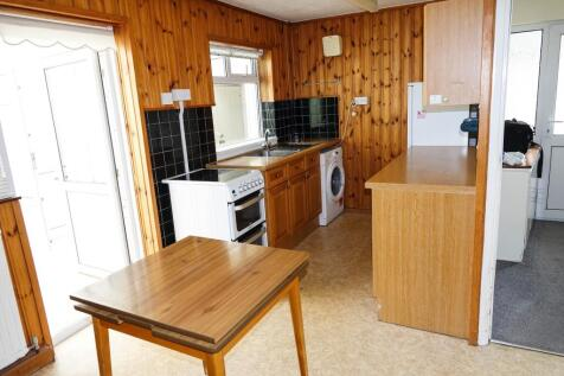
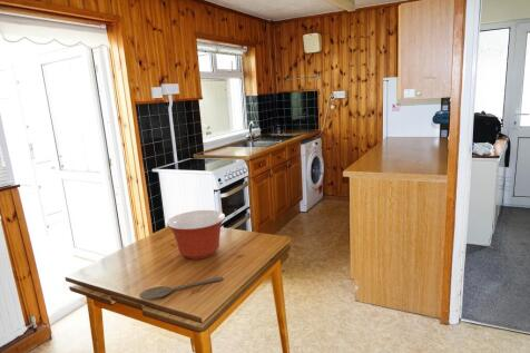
+ wooden spoon [138,276,225,300]
+ mixing bowl [166,209,226,261]
